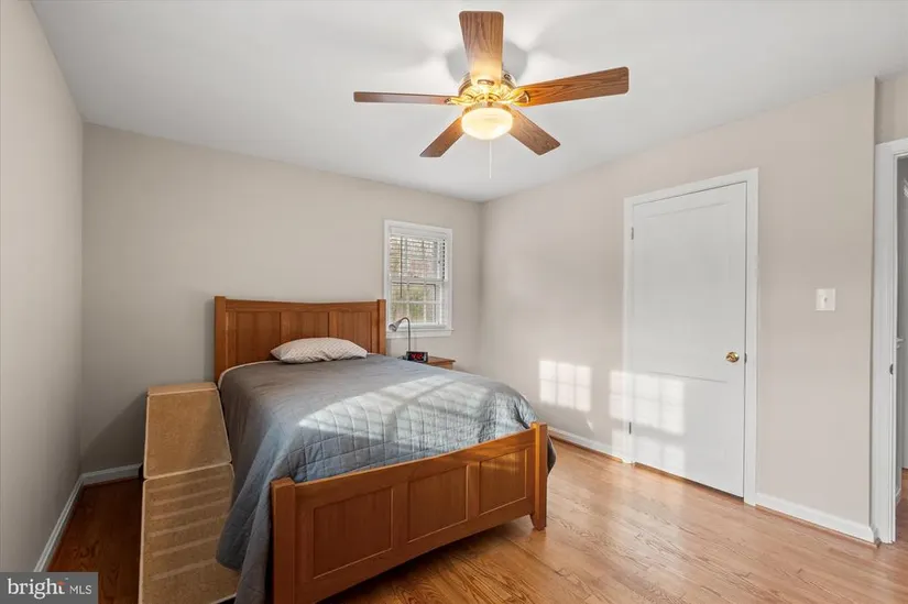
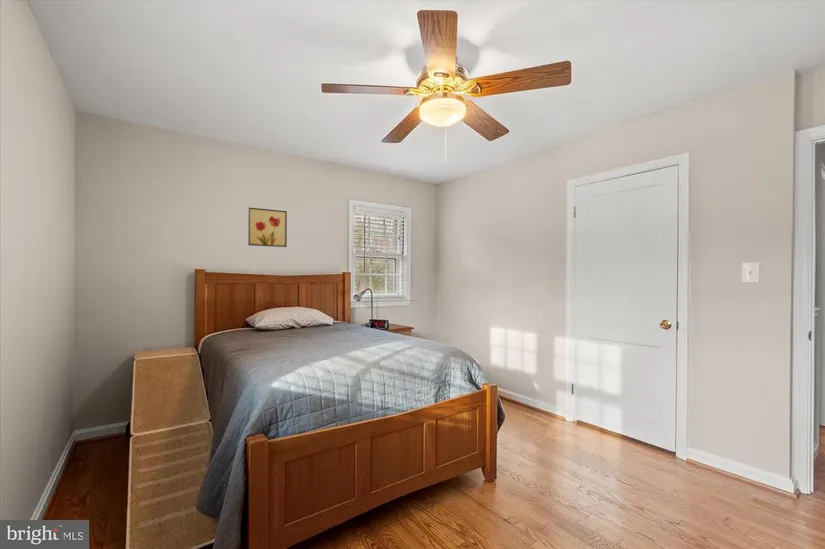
+ wall art [247,207,288,248]
